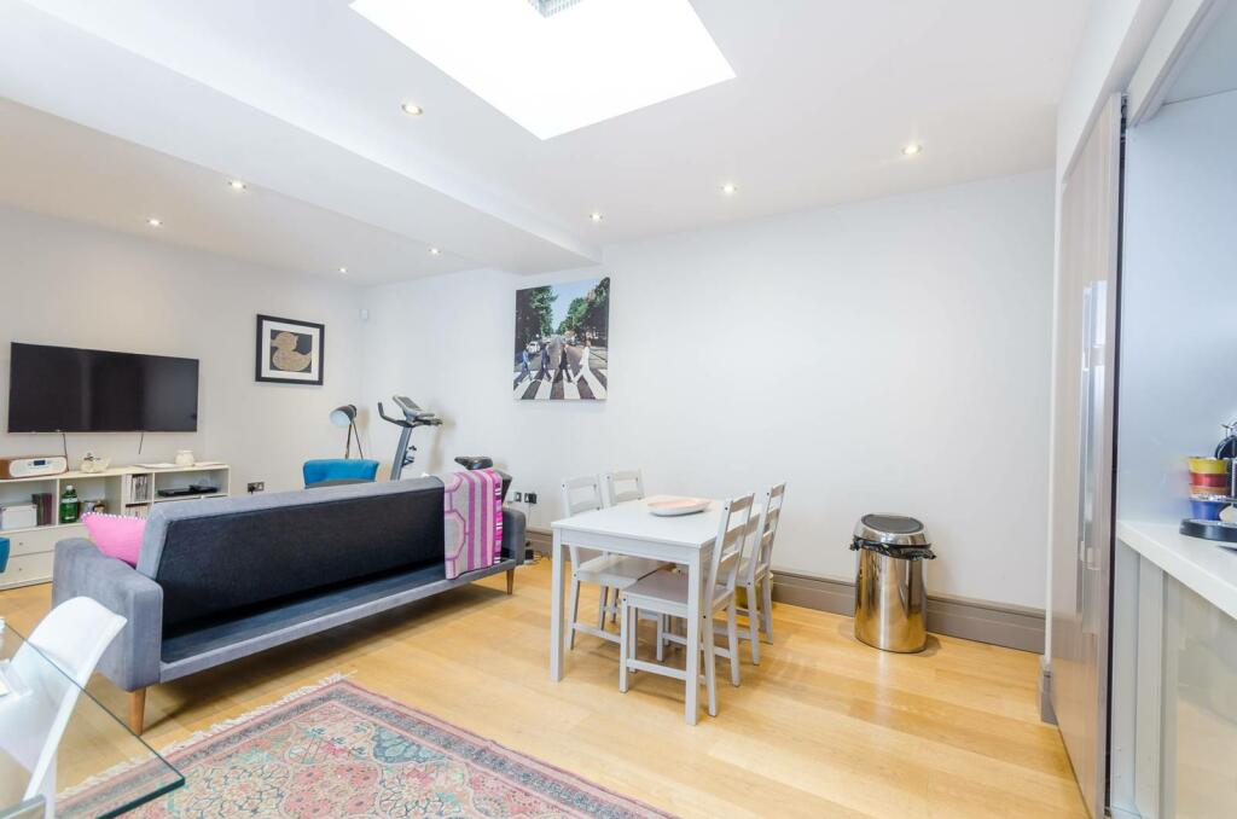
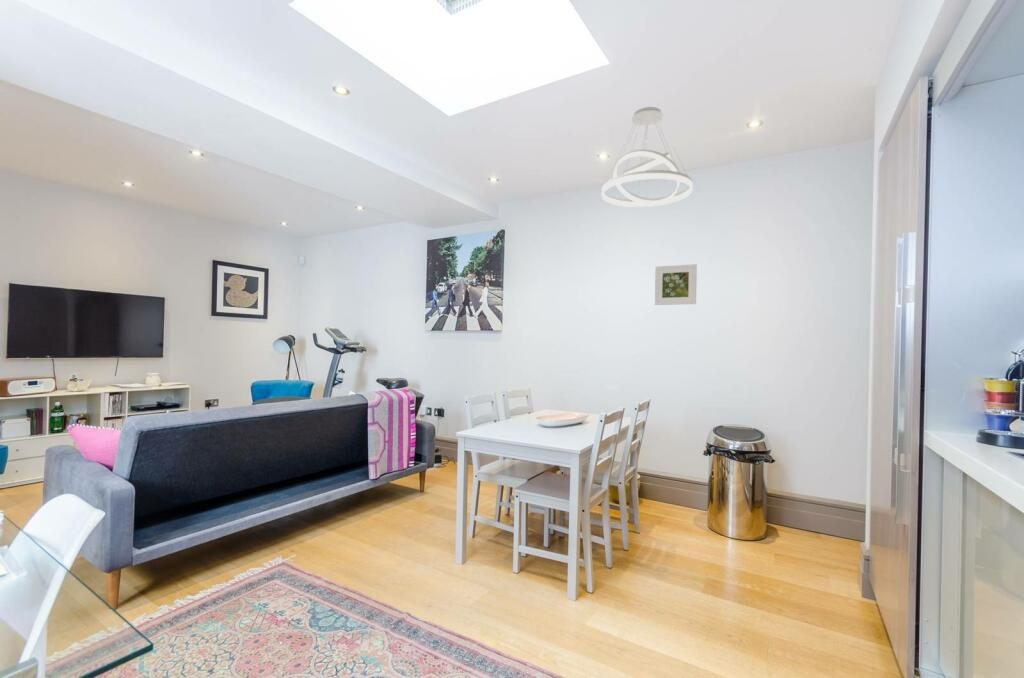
+ pendant light [601,106,694,208]
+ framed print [654,263,698,306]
